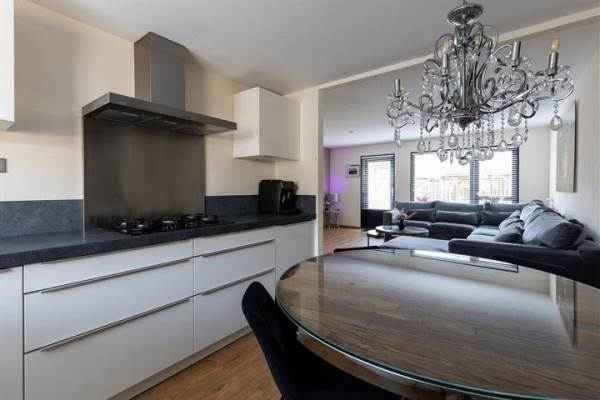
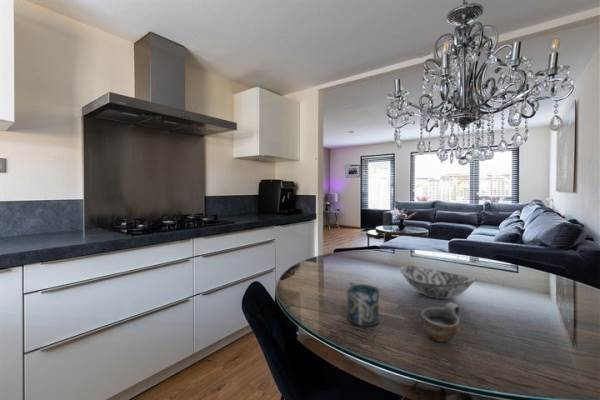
+ decorative bowl [400,264,476,300]
+ cup [420,302,461,343]
+ cup [347,283,380,327]
